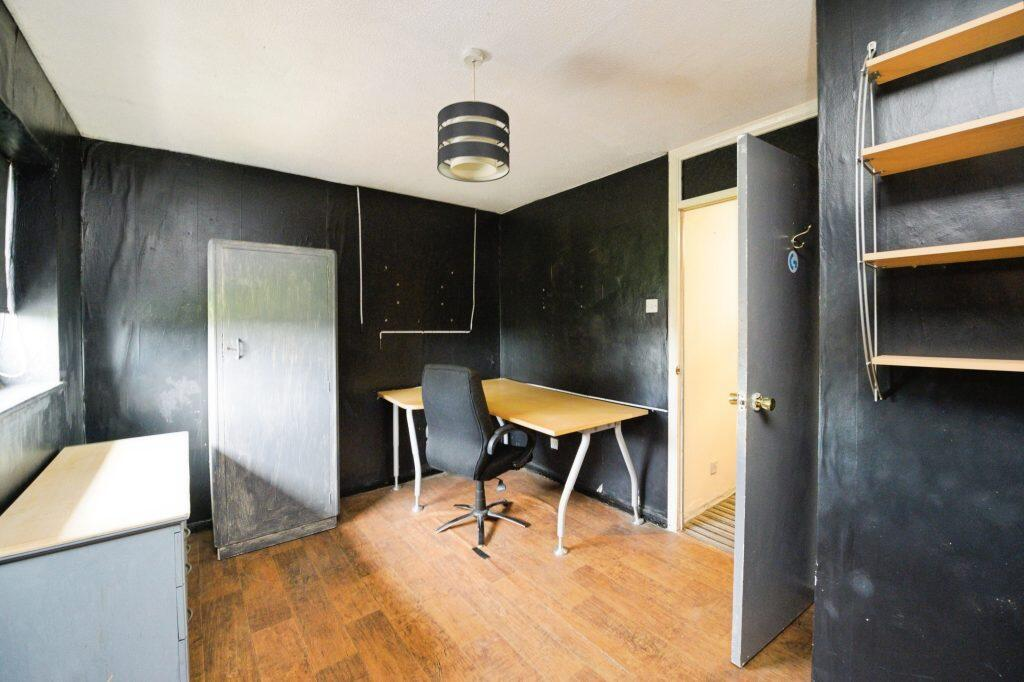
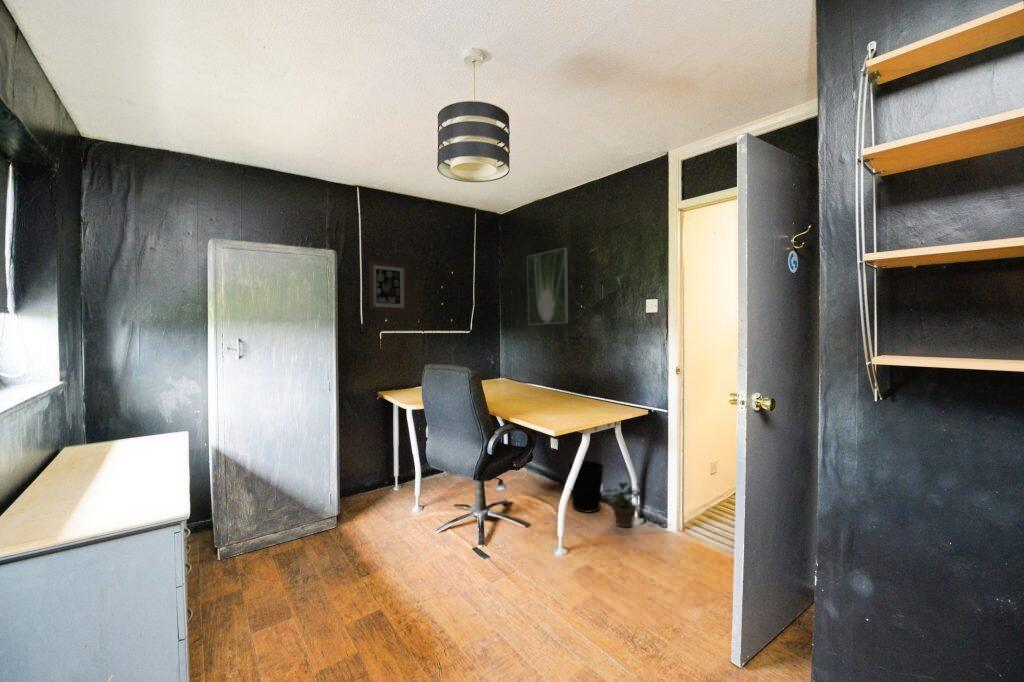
+ wall art [368,260,408,312]
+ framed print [526,247,569,326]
+ potted plant [603,478,644,528]
+ wastebasket [567,460,605,514]
